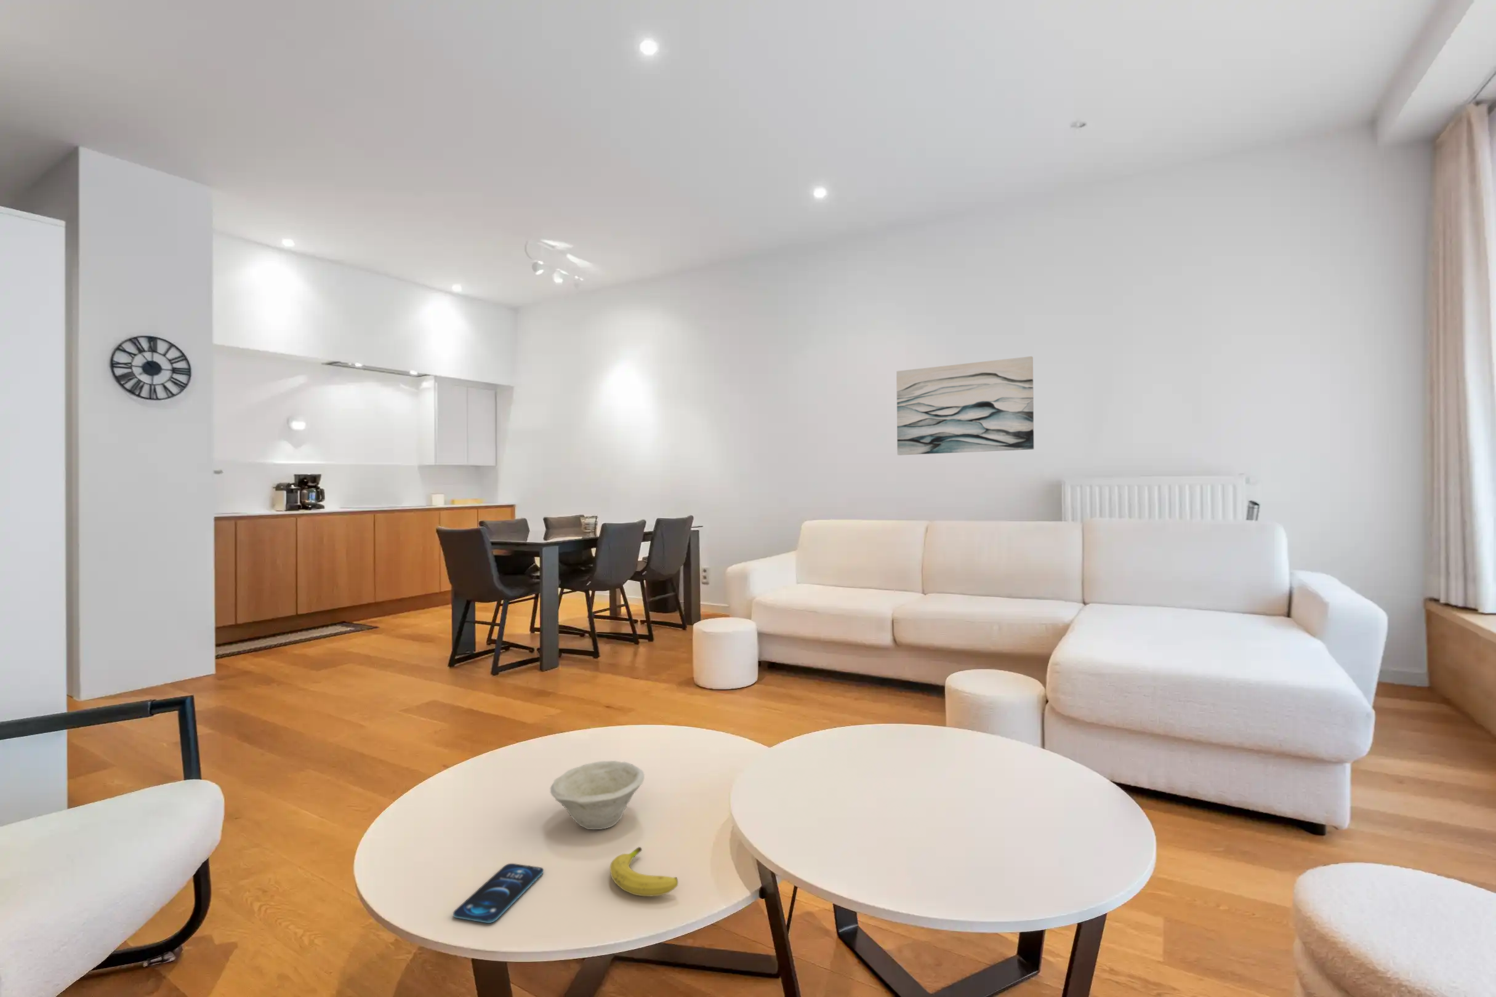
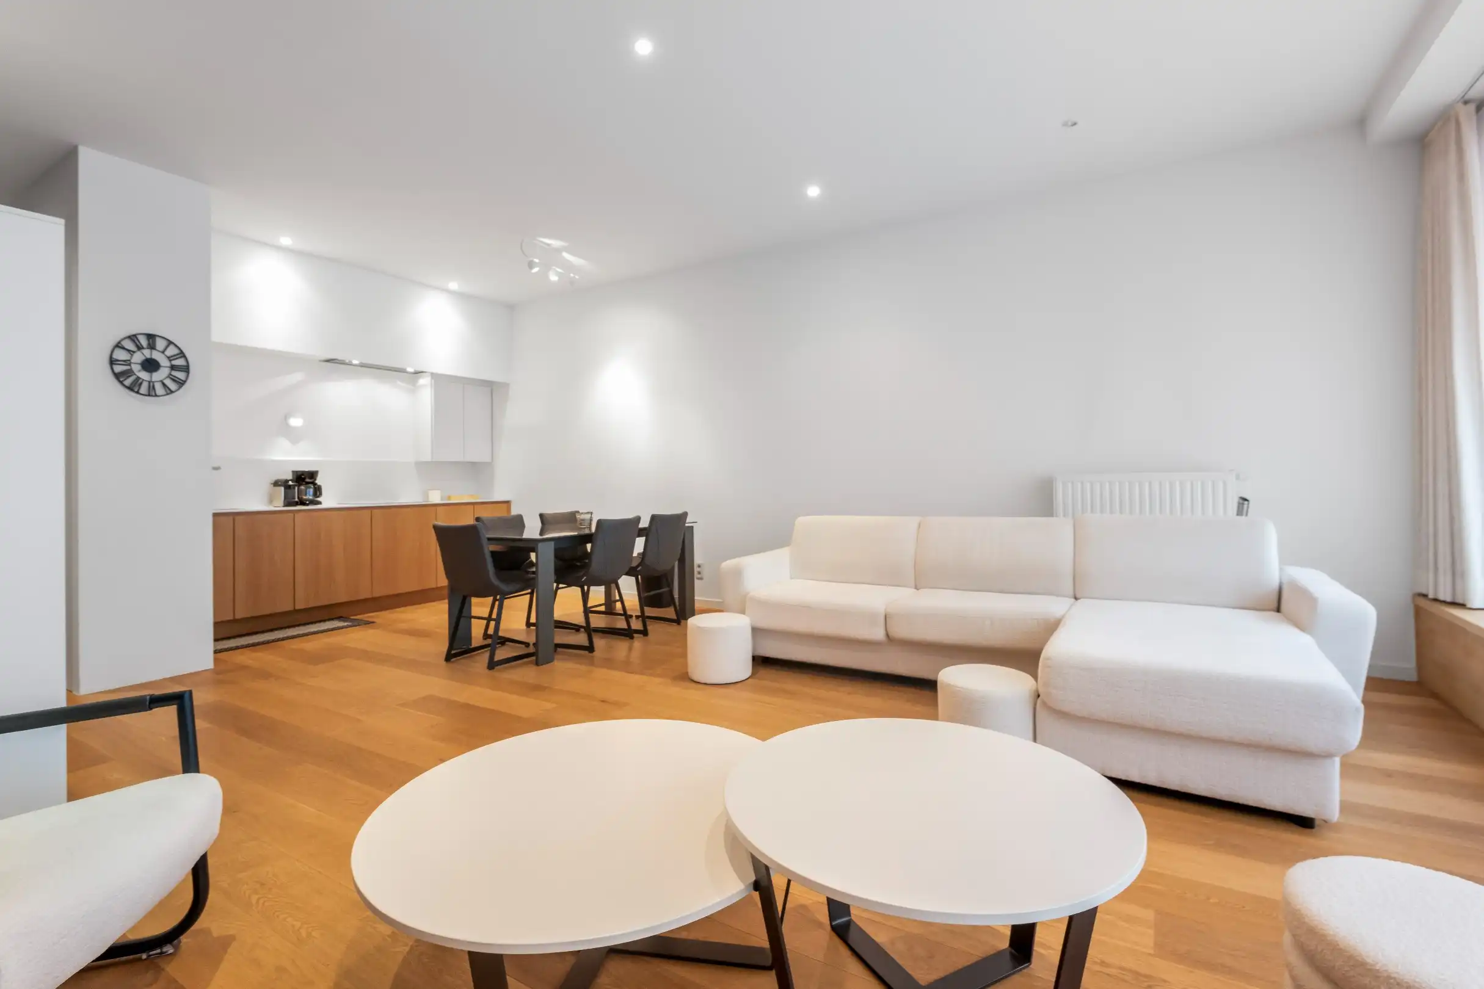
- smartphone [453,862,544,924]
- wall art [896,356,1034,456]
- bowl [550,760,646,831]
- fruit [609,846,679,897]
